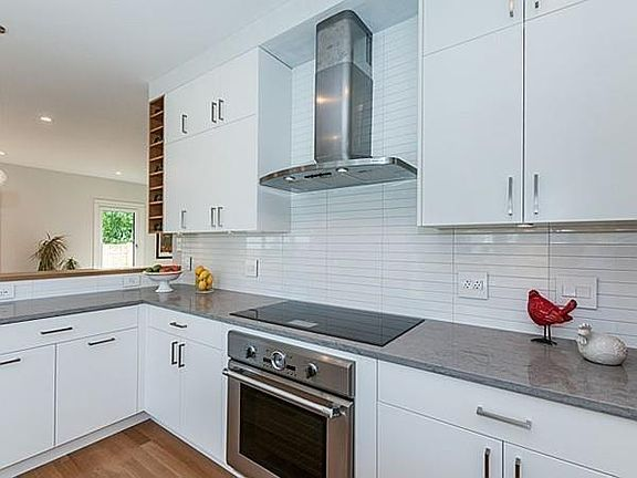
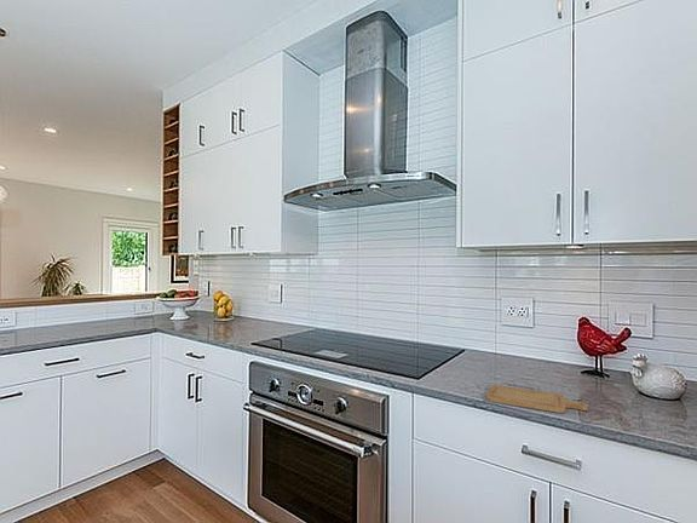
+ chopping board [485,384,588,414]
